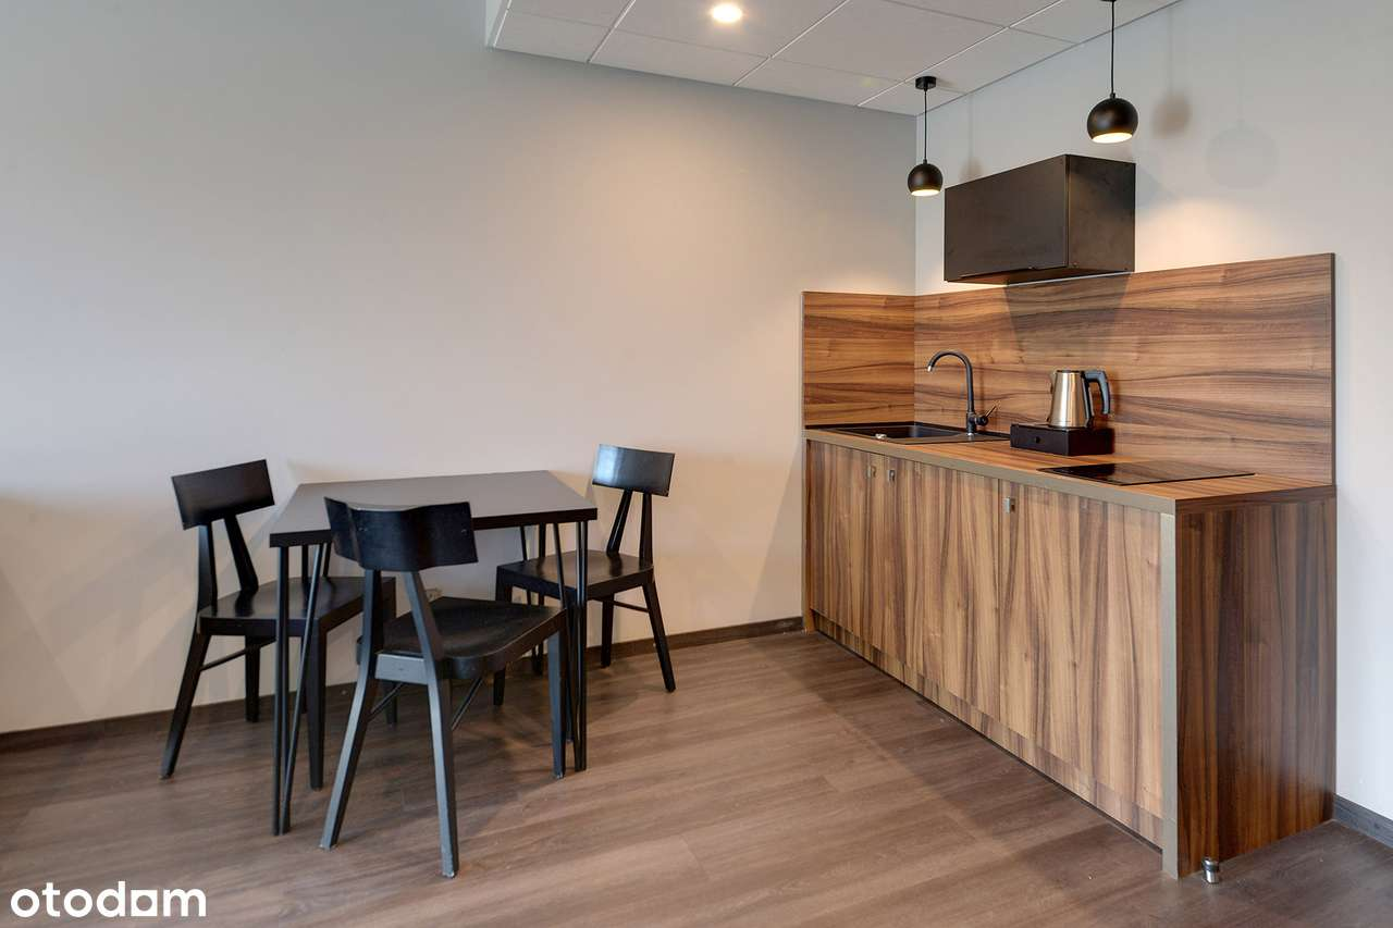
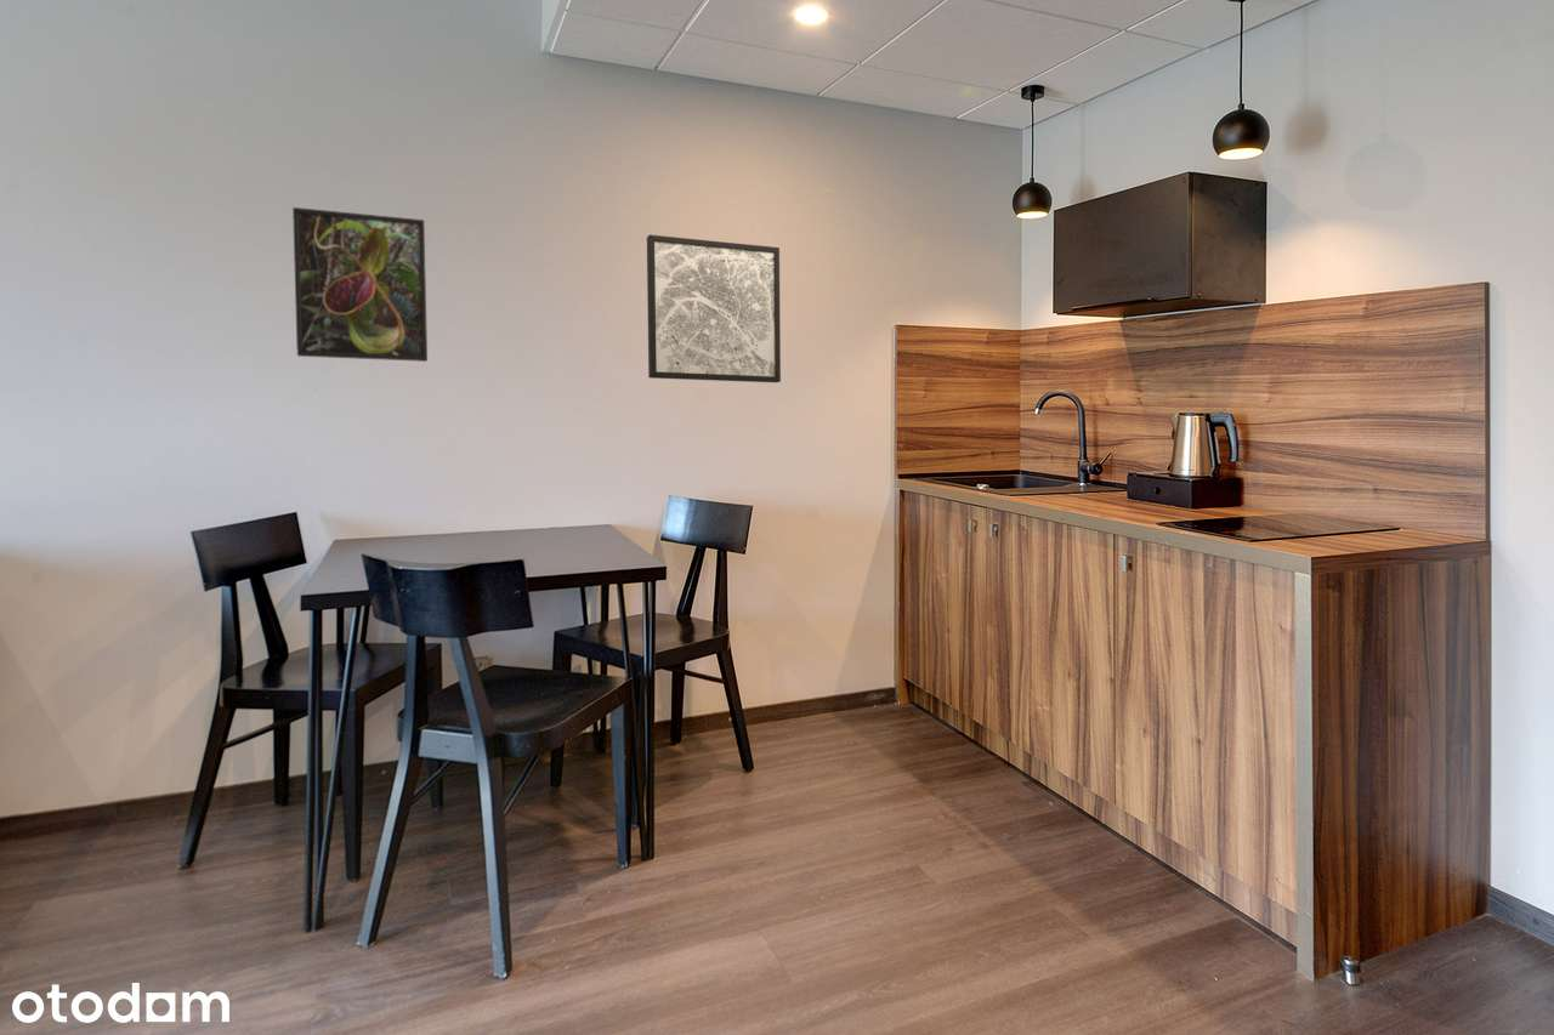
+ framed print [291,206,429,363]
+ wall art [646,234,782,383]
